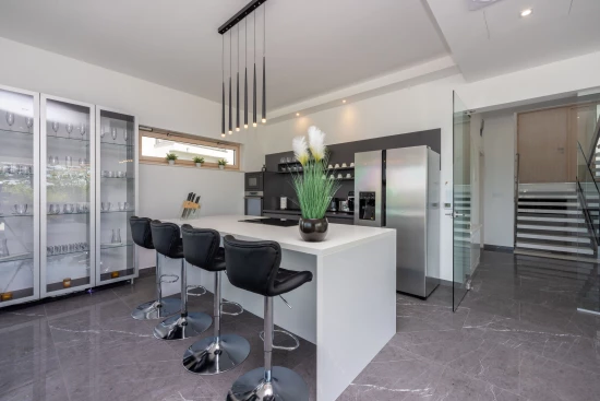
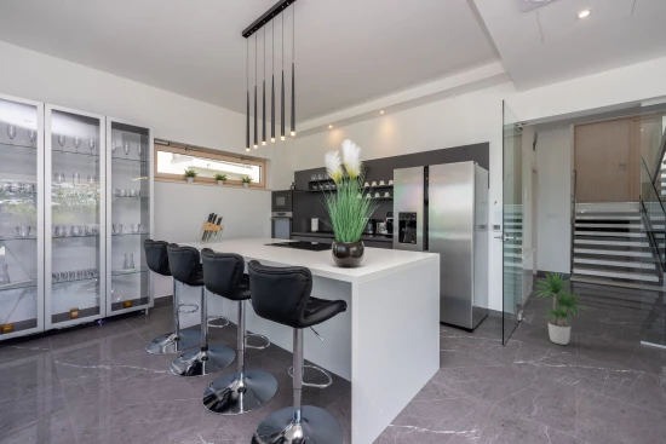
+ potted plant [532,270,591,346]
